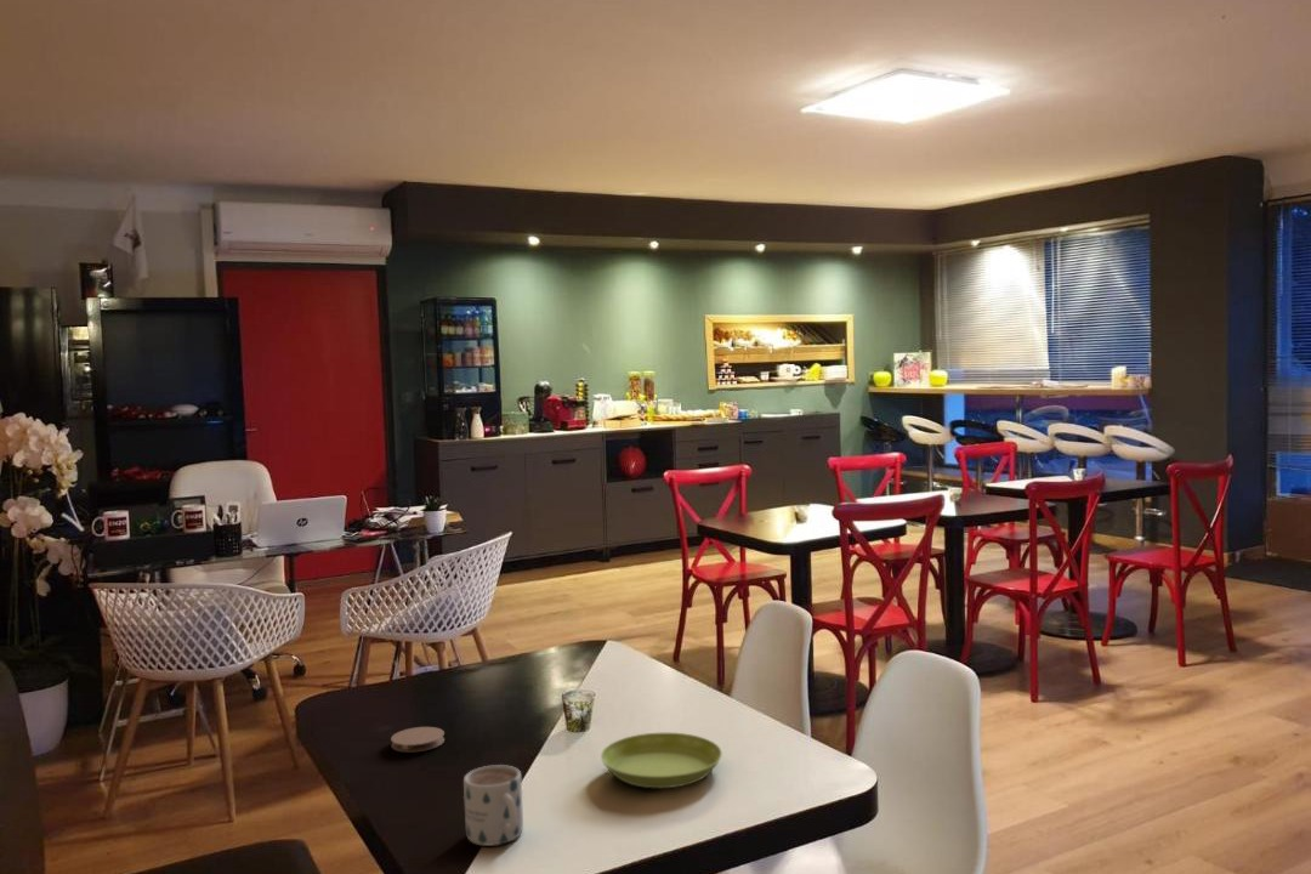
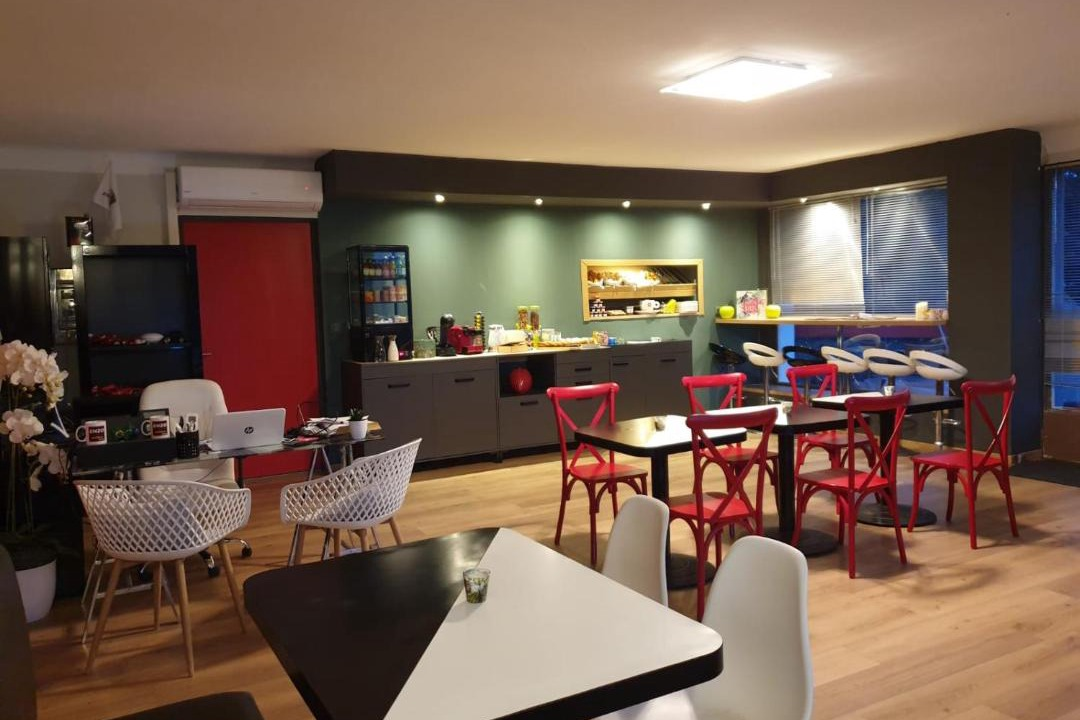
- mug [462,764,524,847]
- saucer [600,732,723,789]
- coaster [390,726,445,754]
